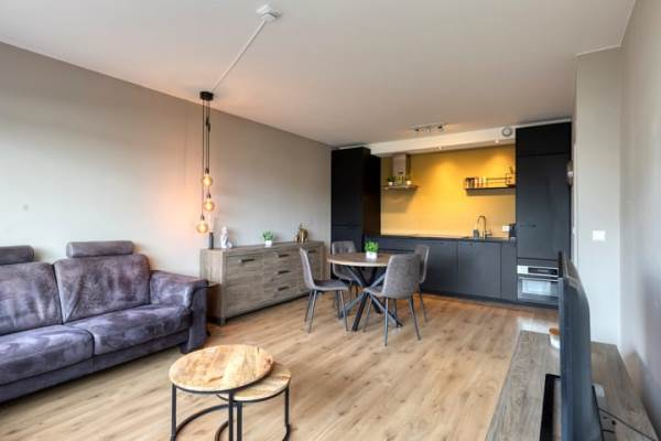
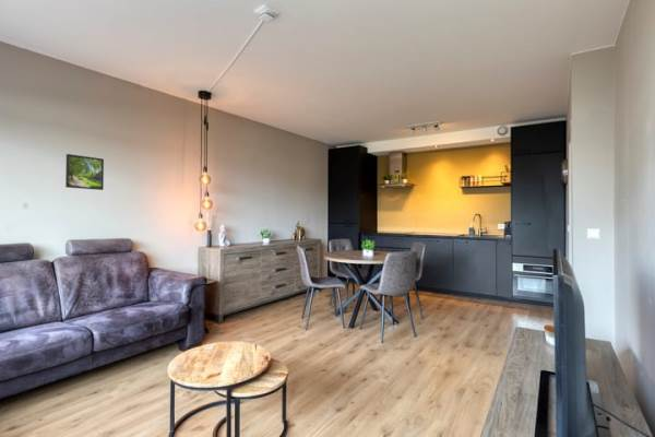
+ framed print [64,153,105,191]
